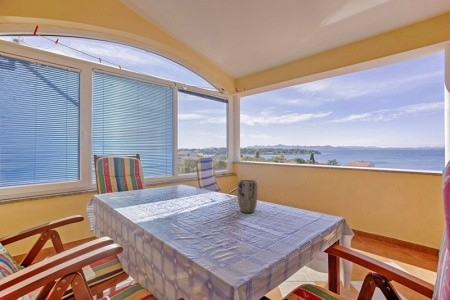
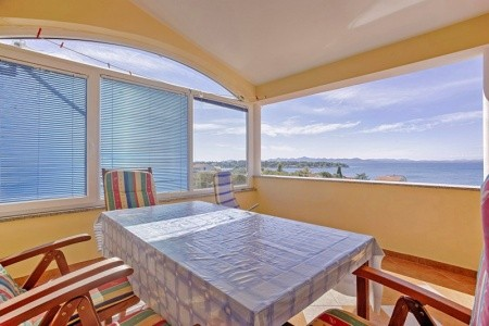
- plant pot [236,179,259,214]
